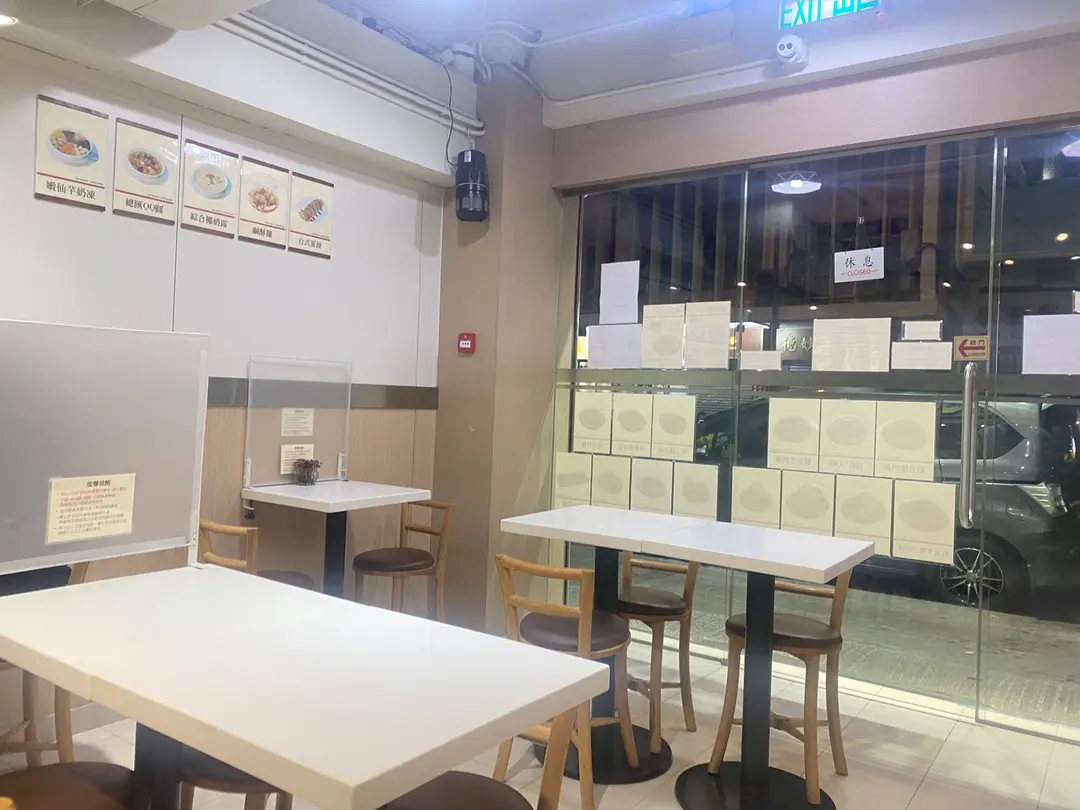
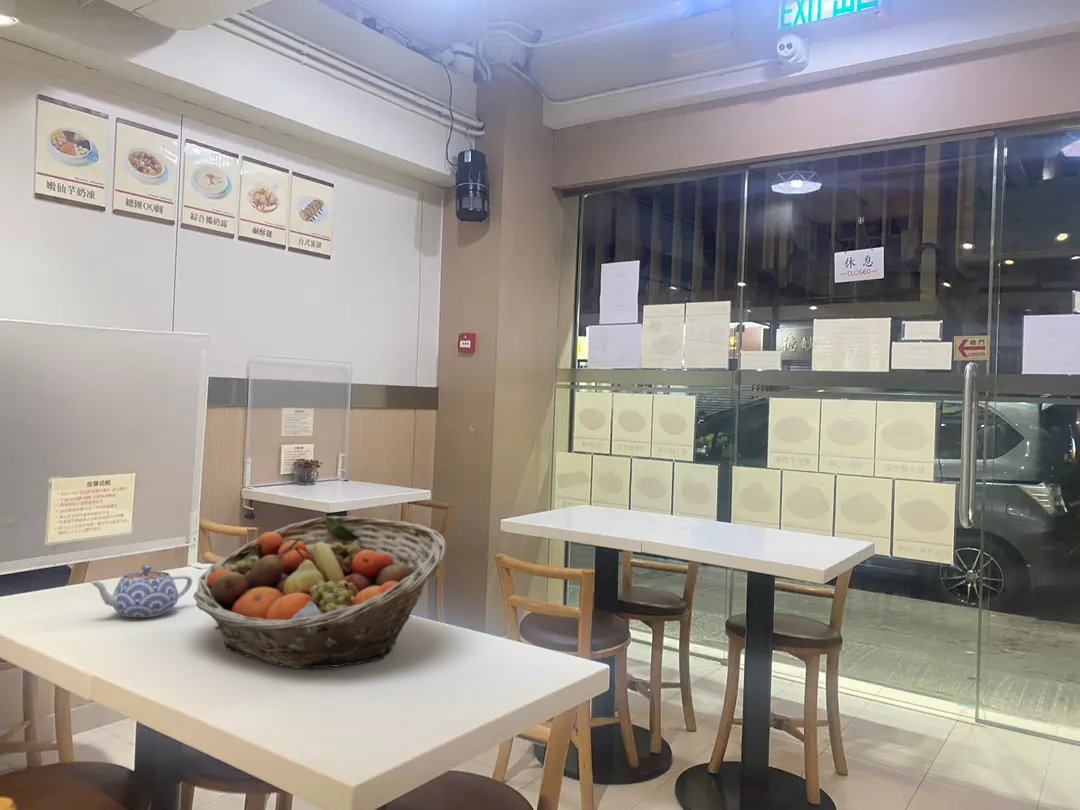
+ teapot [88,565,193,618]
+ fruit basket [192,515,447,669]
